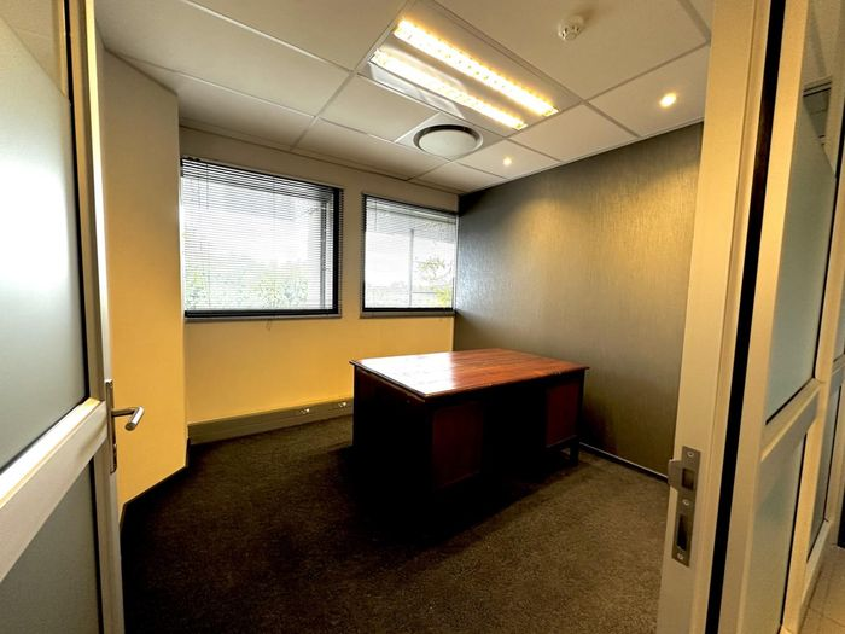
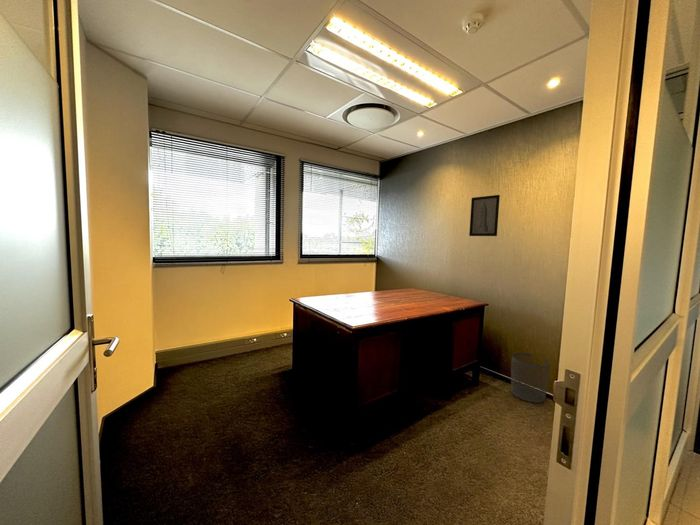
+ waste bin [510,352,551,404]
+ wall art [468,194,501,237]
